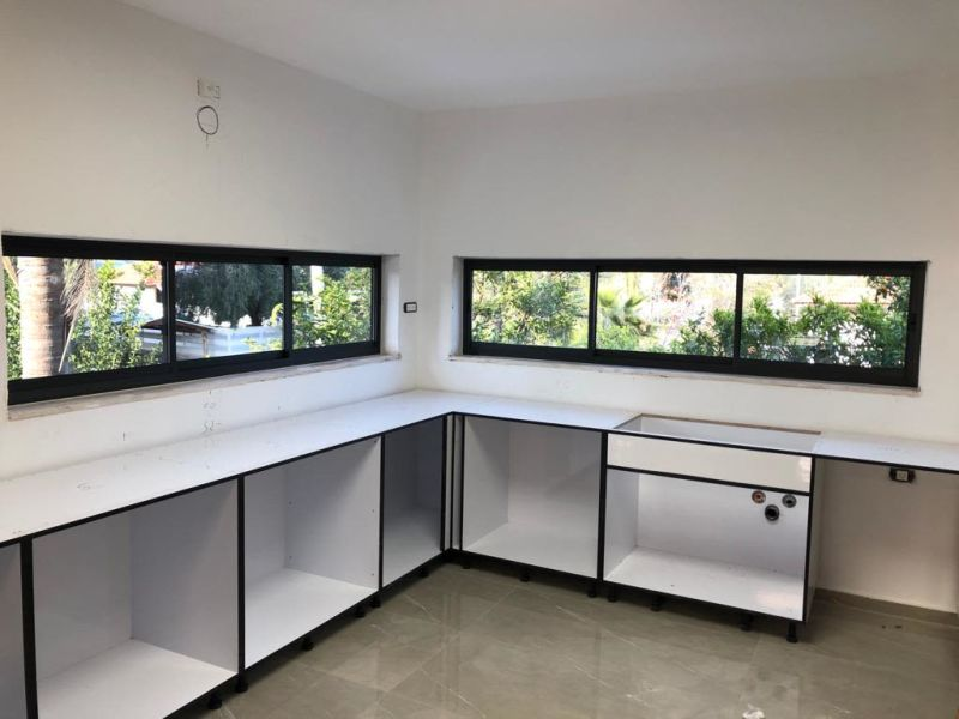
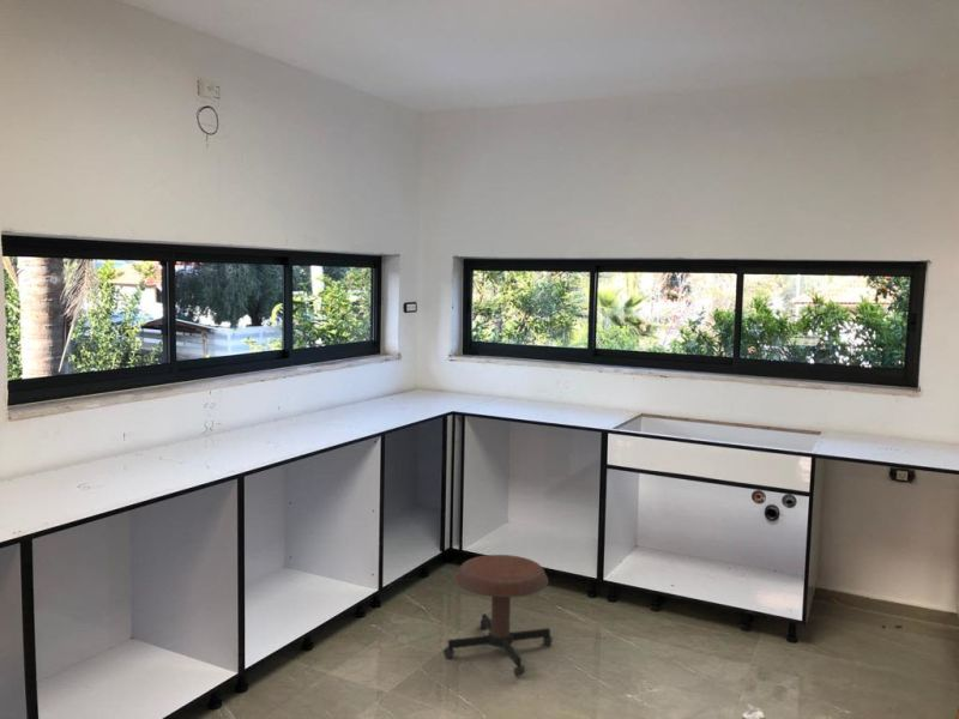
+ stool [441,554,554,678]
